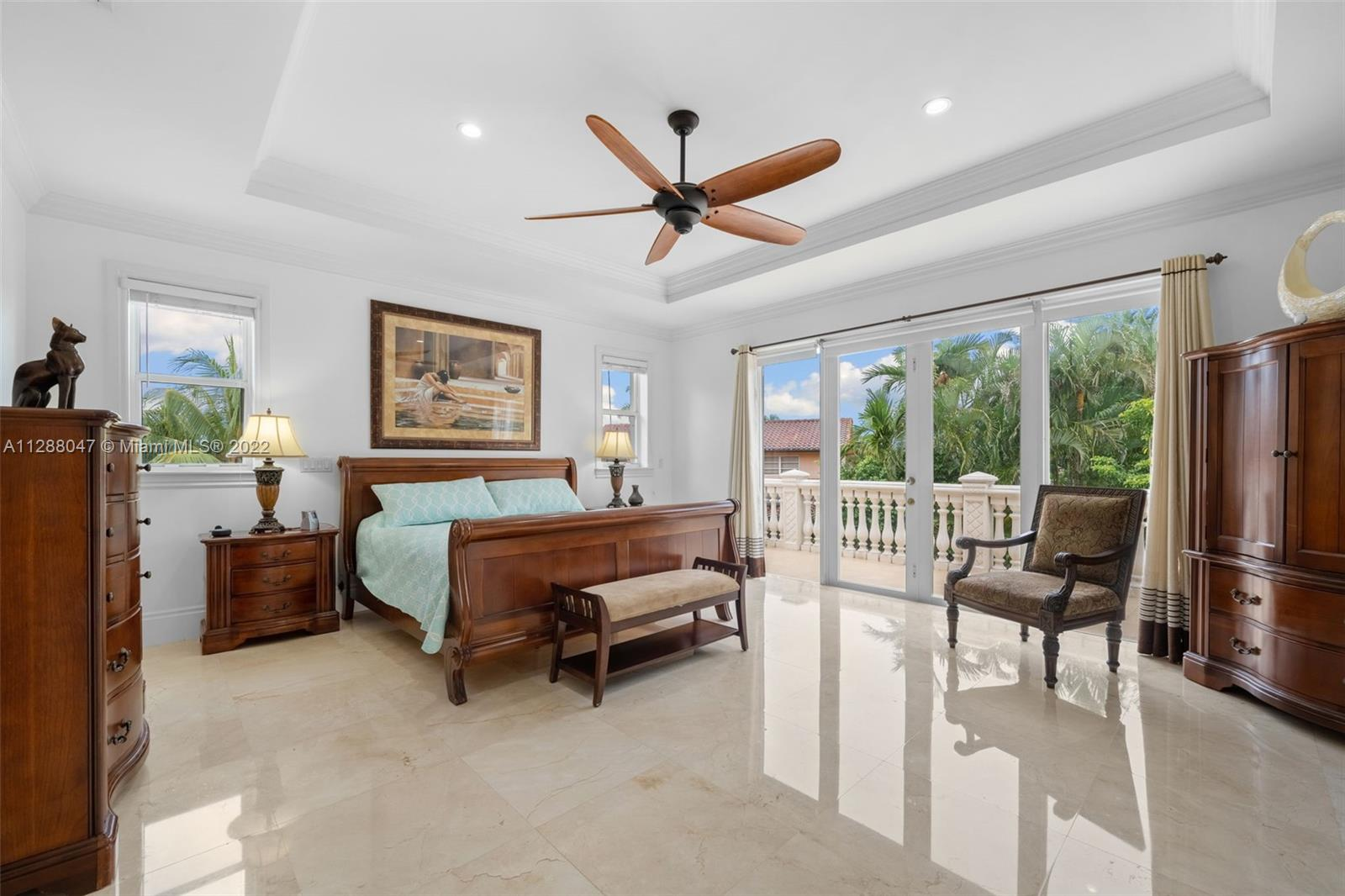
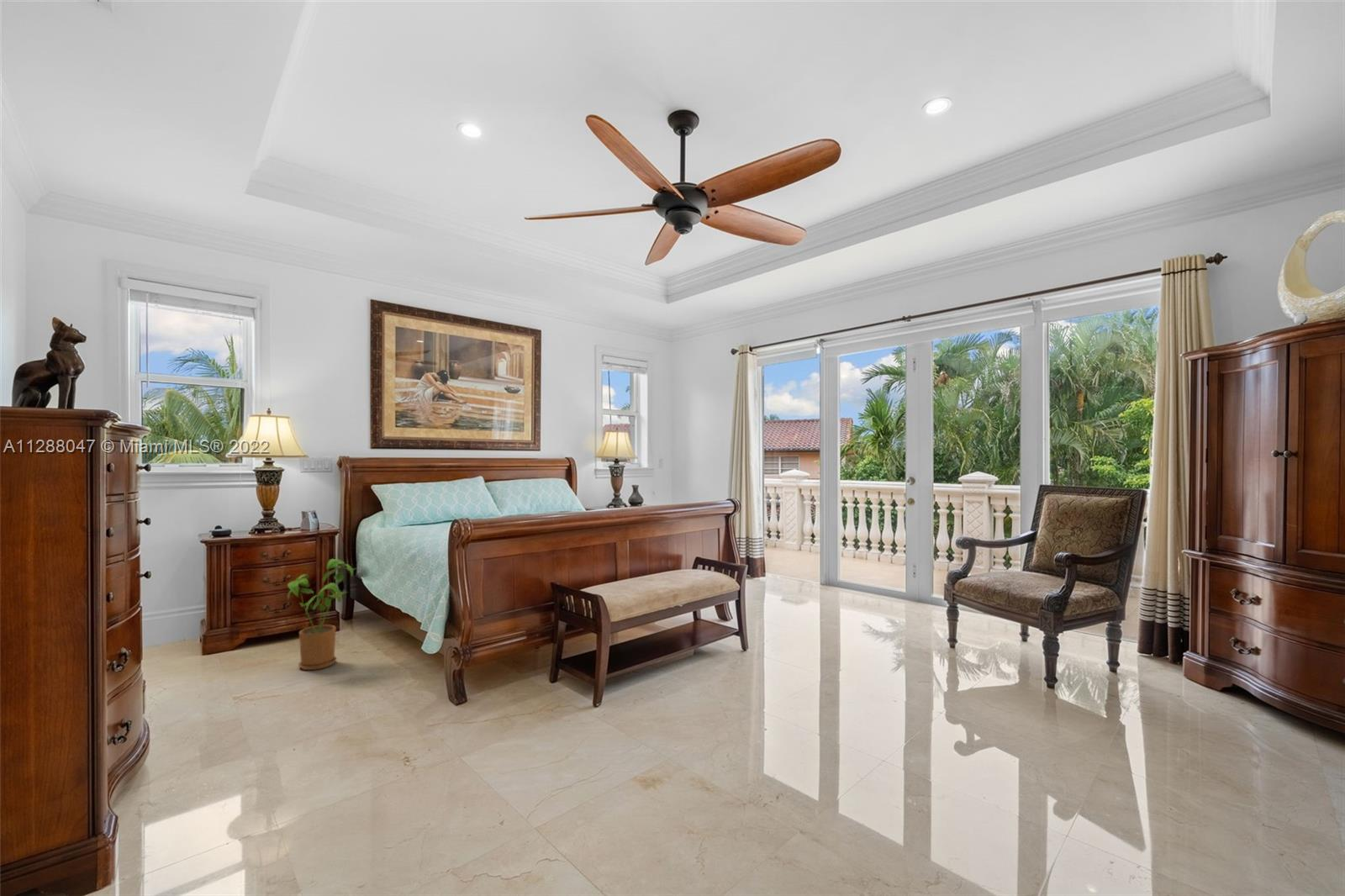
+ house plant [287,558,357,671]
